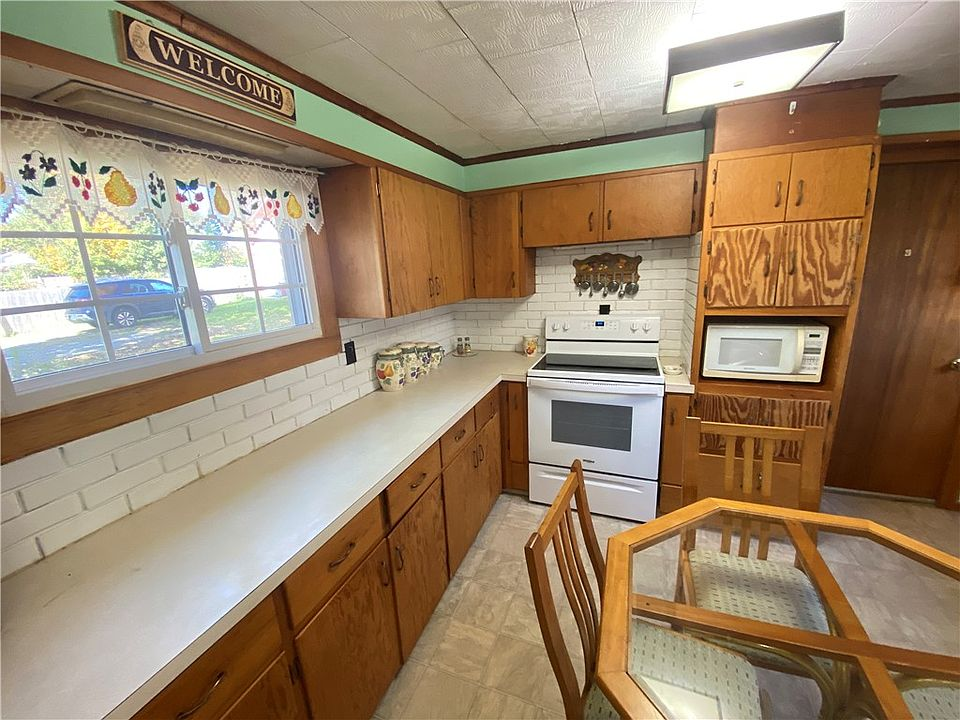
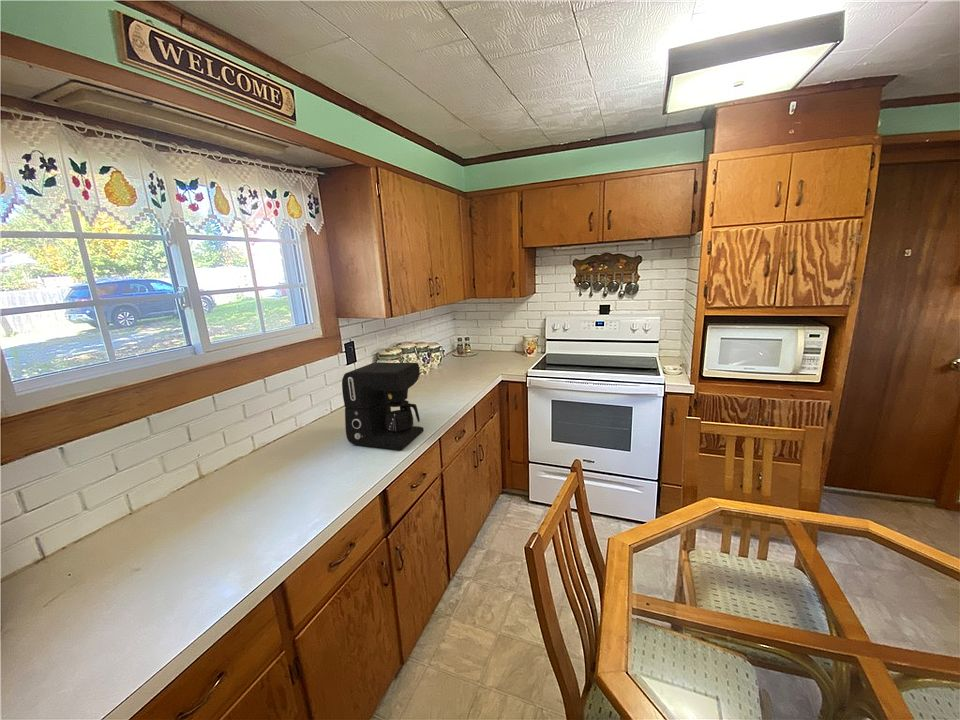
+ coffee maker [341,361,425,450]
